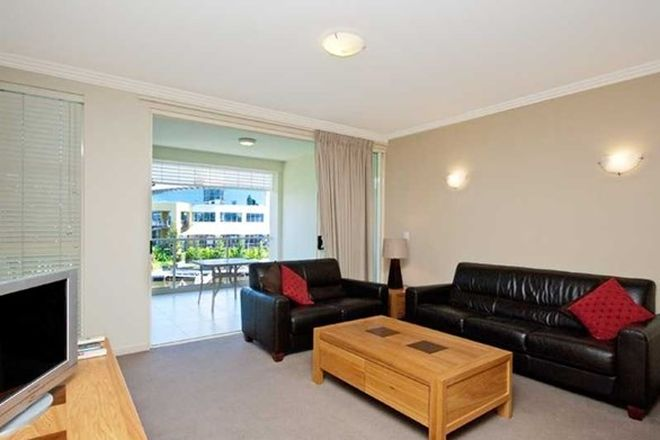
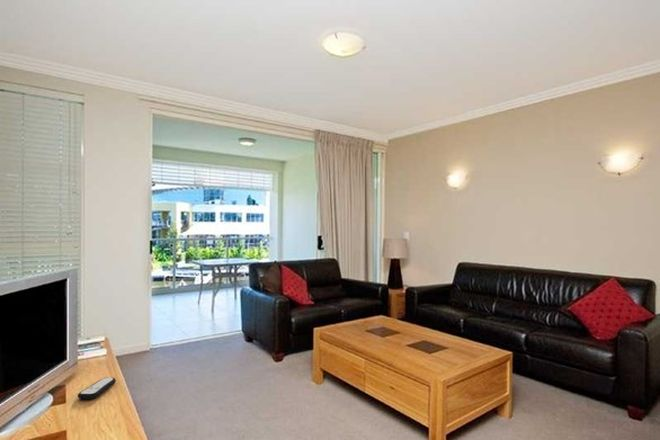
+ remote control [77,376,117,400]
